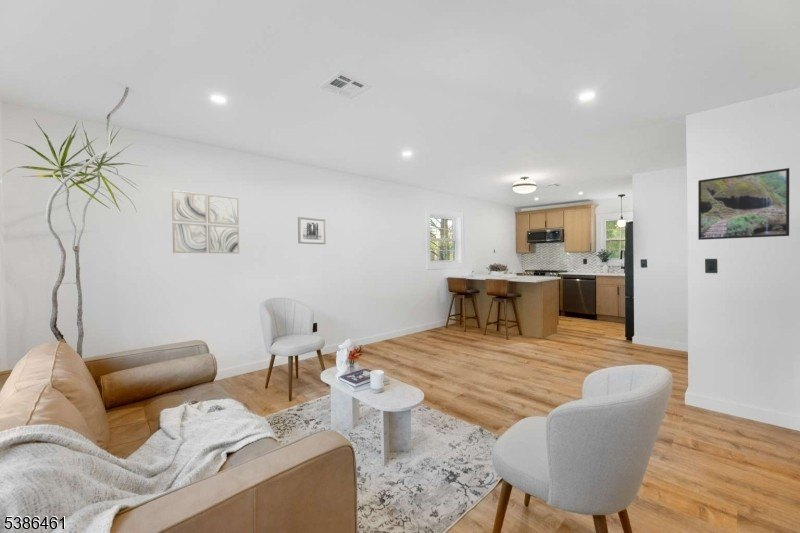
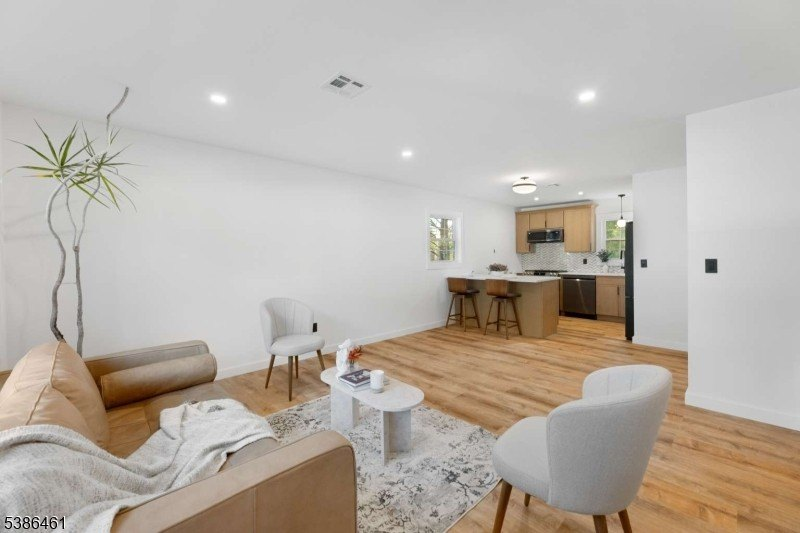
- wall art [171,189,240,255]
- wall art [297,216,327,245]
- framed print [697,167,790,241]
